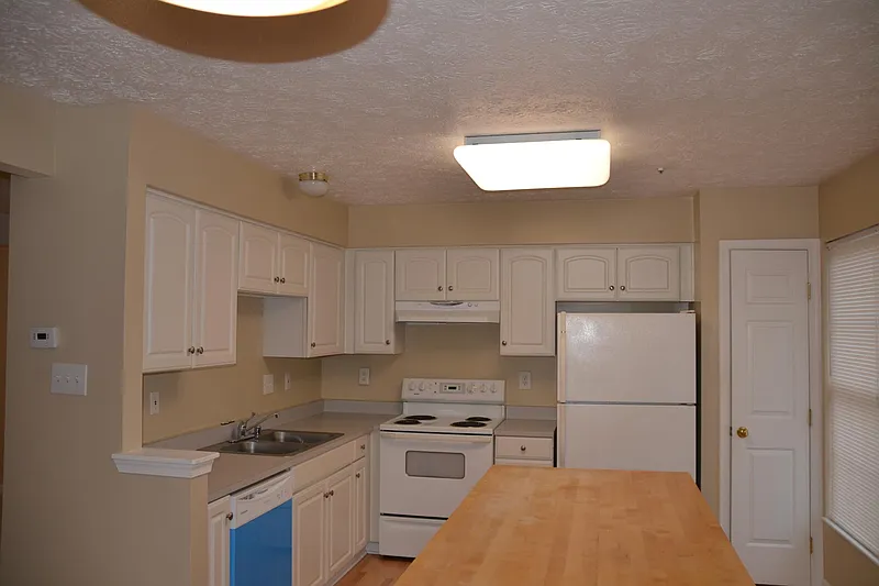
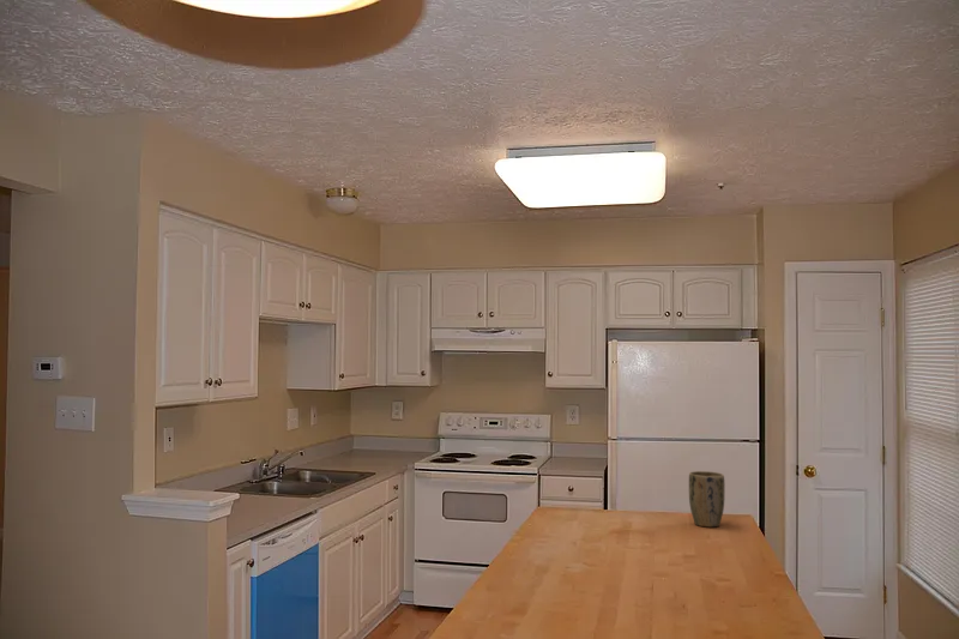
+ plant pot [688,470,726,528]
